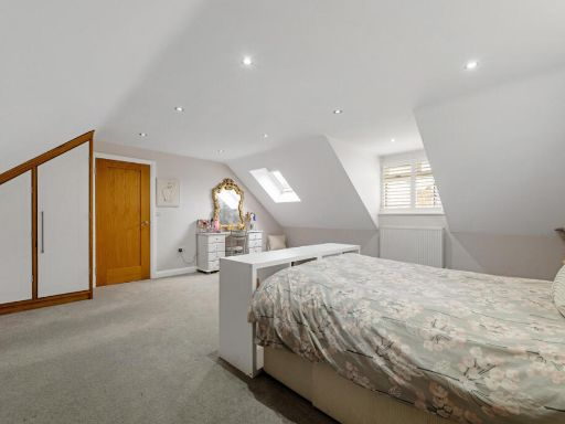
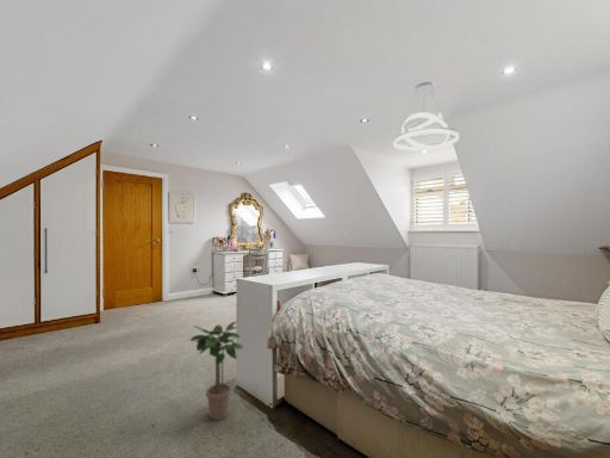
+ potted plant [189,321,244,421]
+ pendant light [392,81,460,151]
